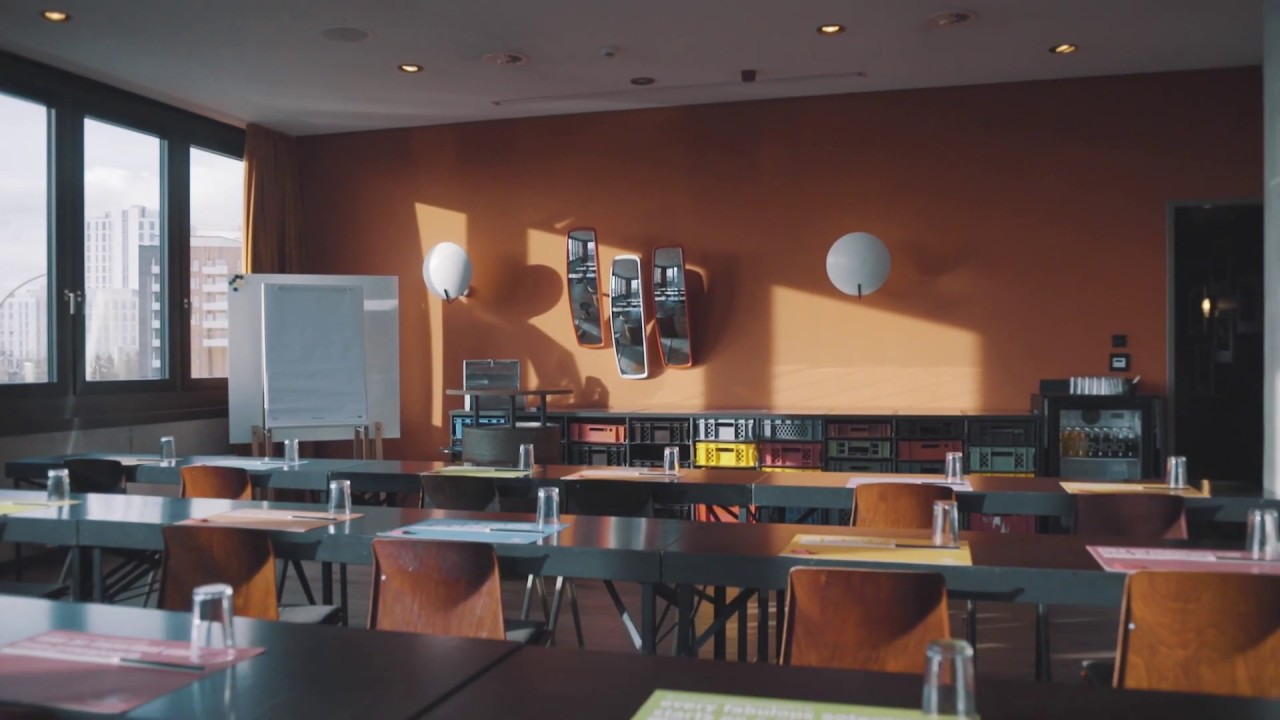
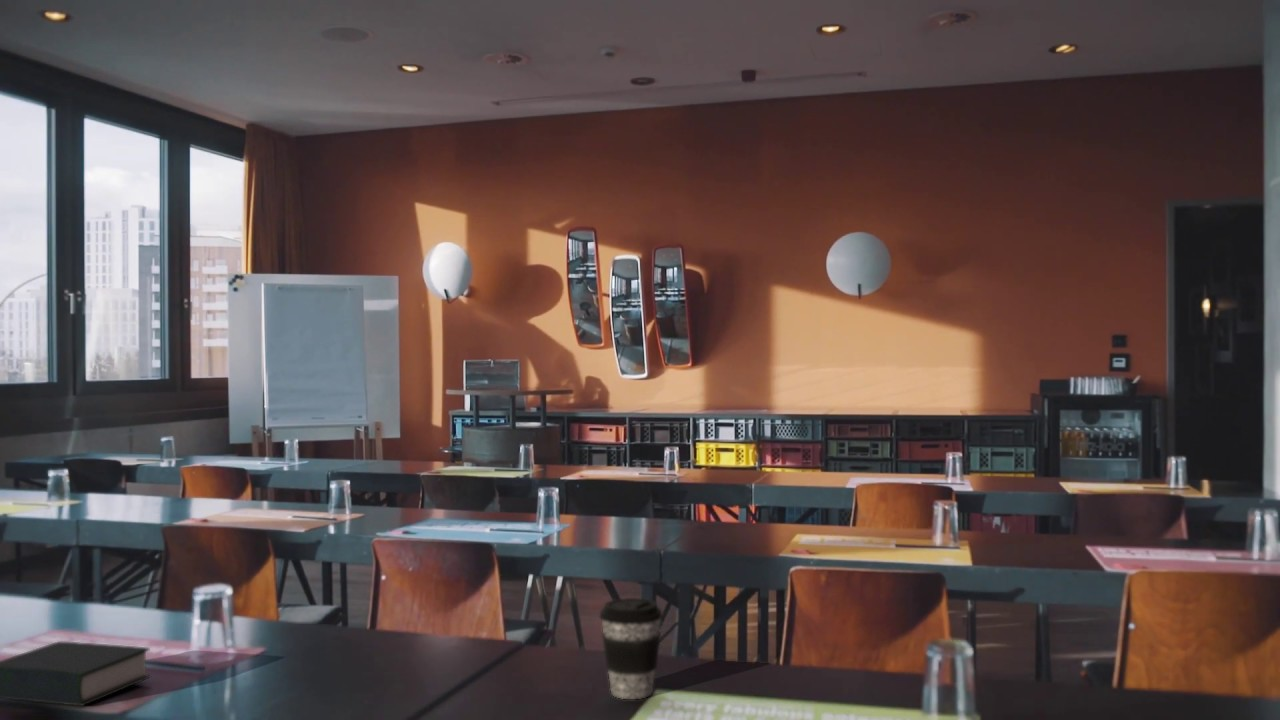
+ book [0,640,152,707]
+ coffee cup [599,597,663,700]
